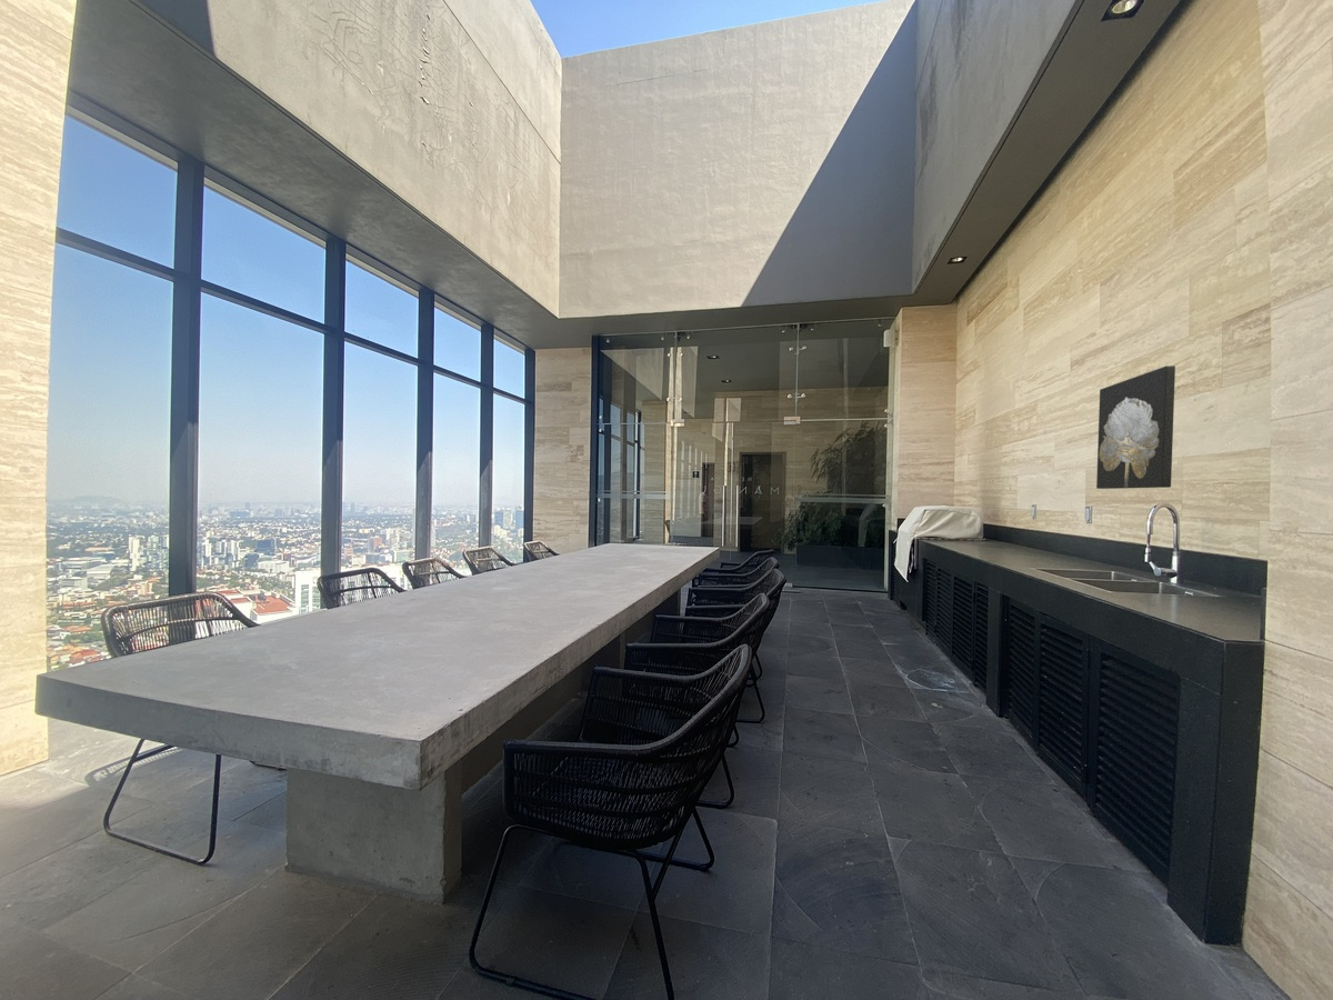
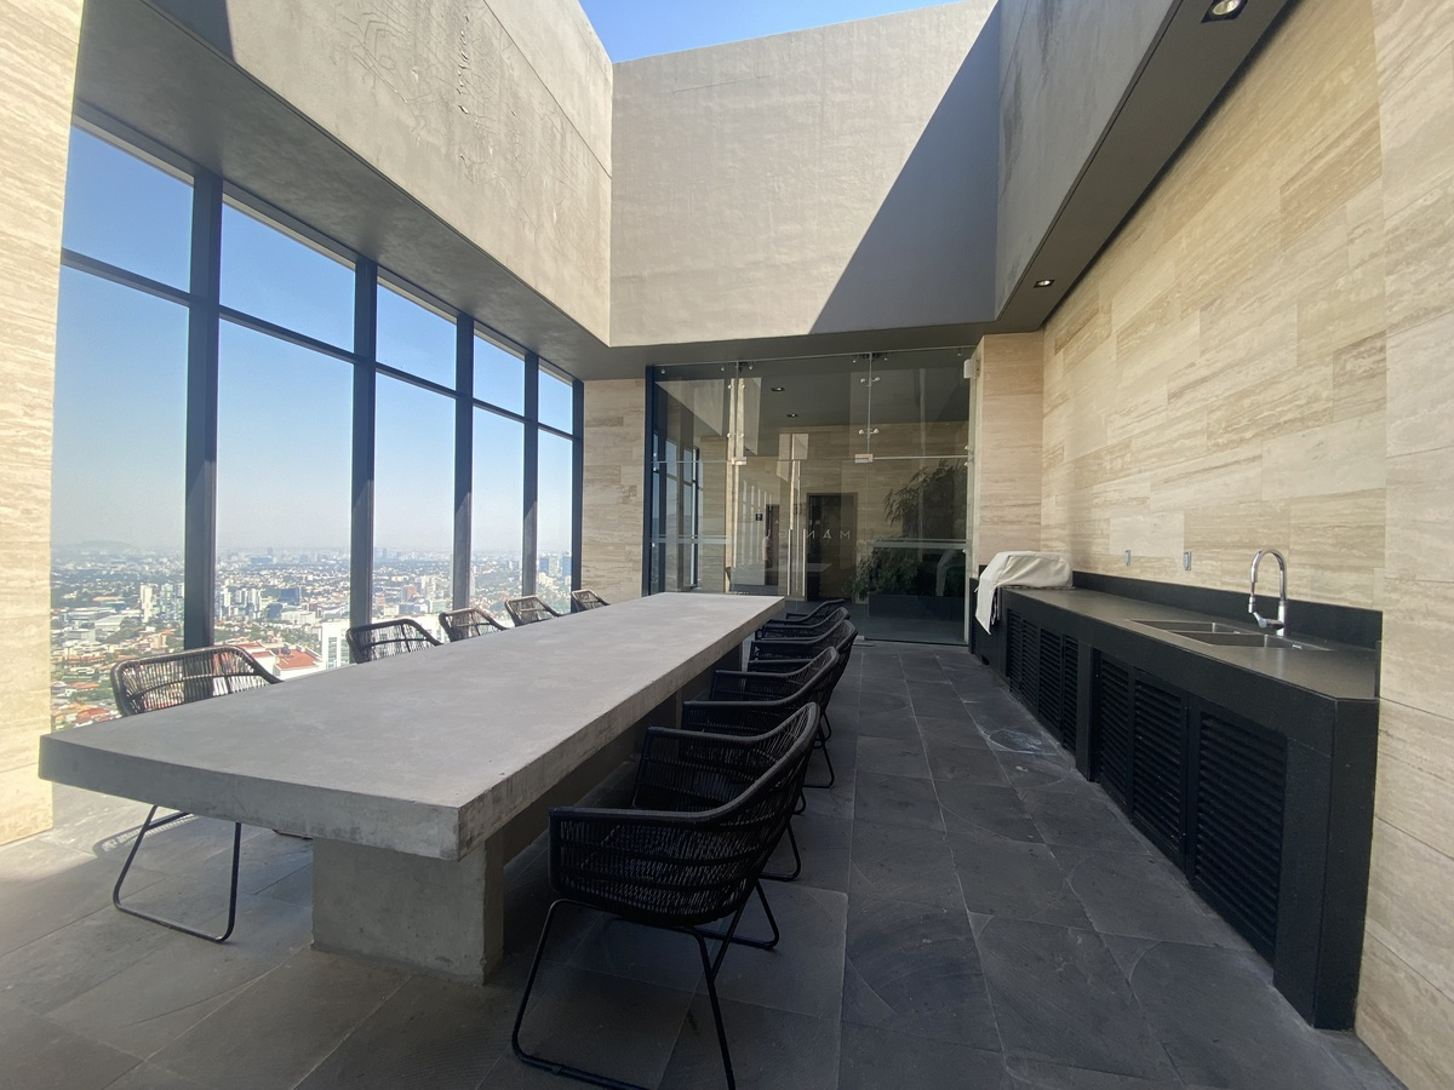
- wall art [1095,364,1176,490]
